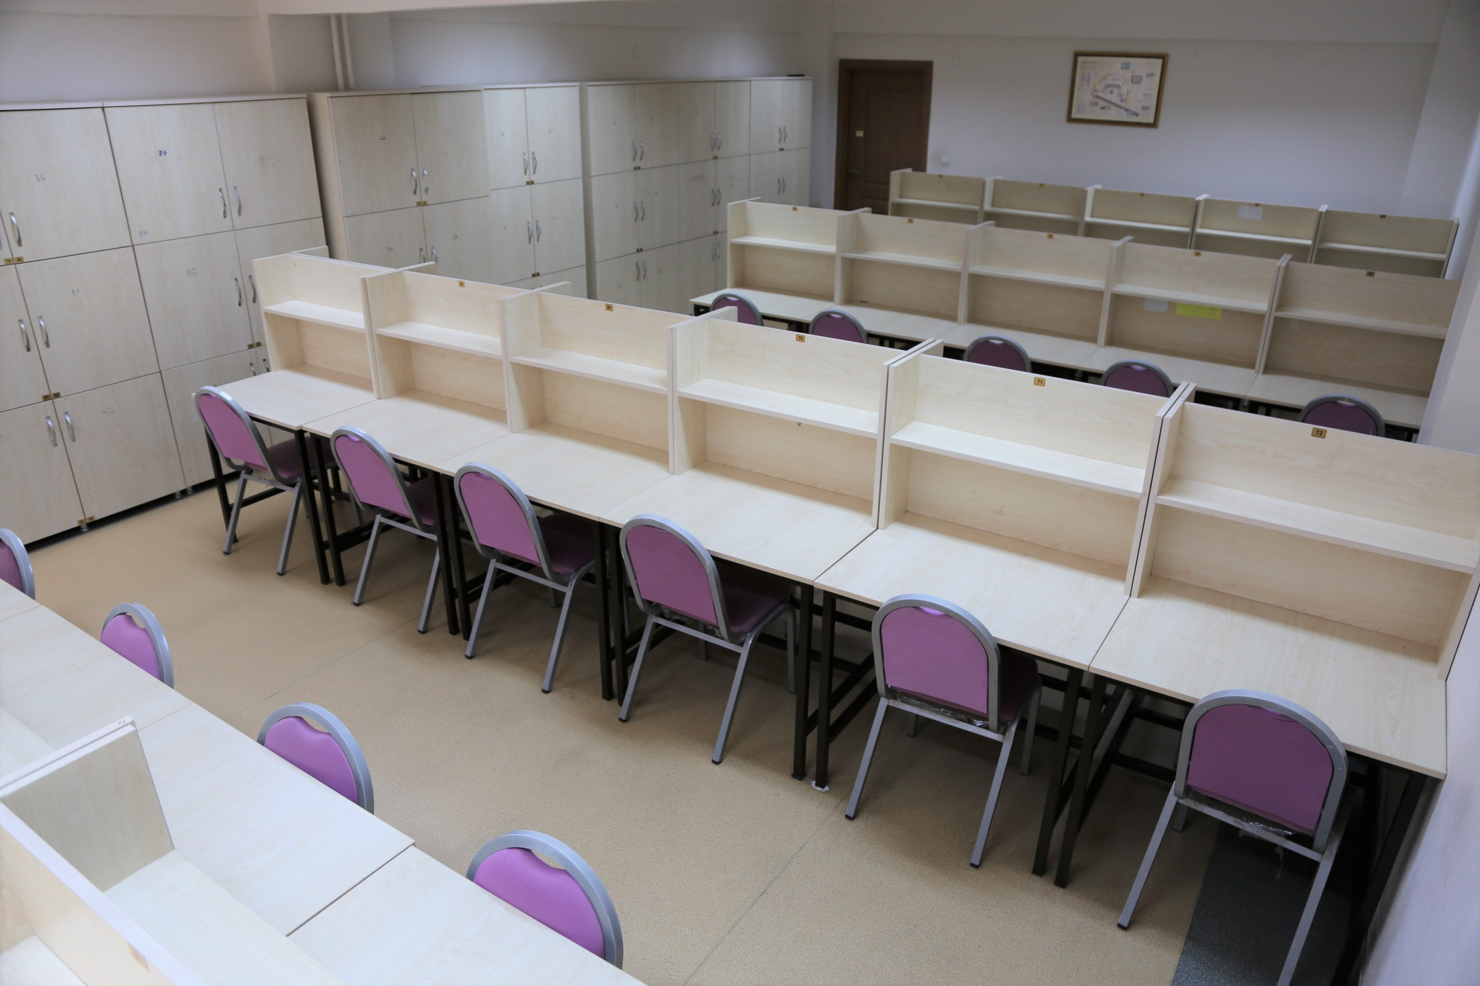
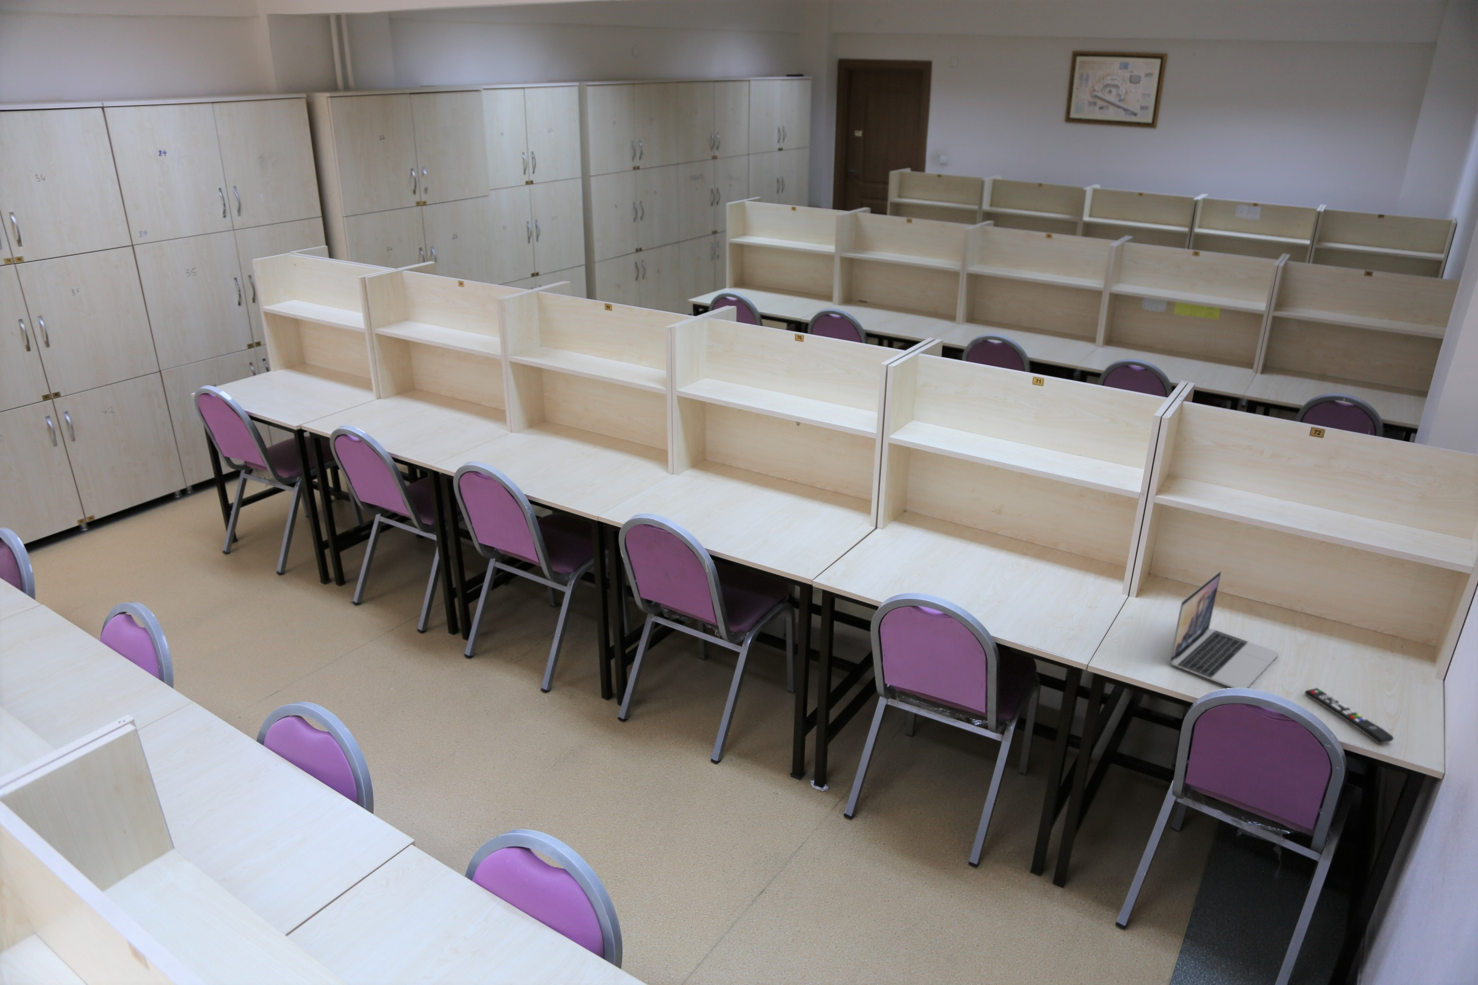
+ laptop [1169,571,1279,688]
+ remote control [1304,687,1394,745]
